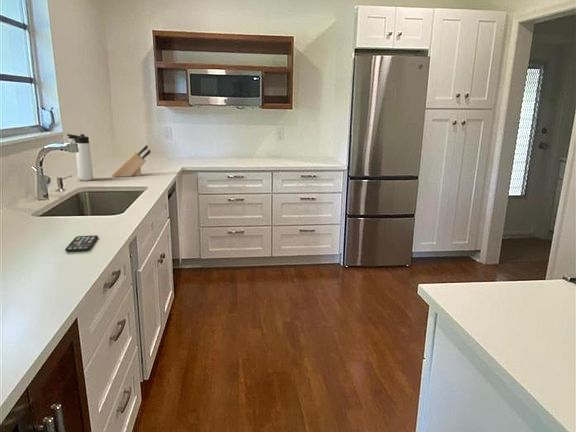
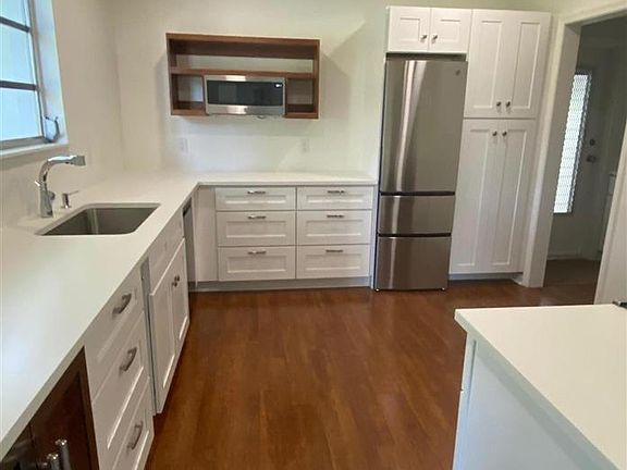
- thermos bottle [66,133,94,182]
- knife block [111,144,152,178]
- smartphone [64,234,99,252]
